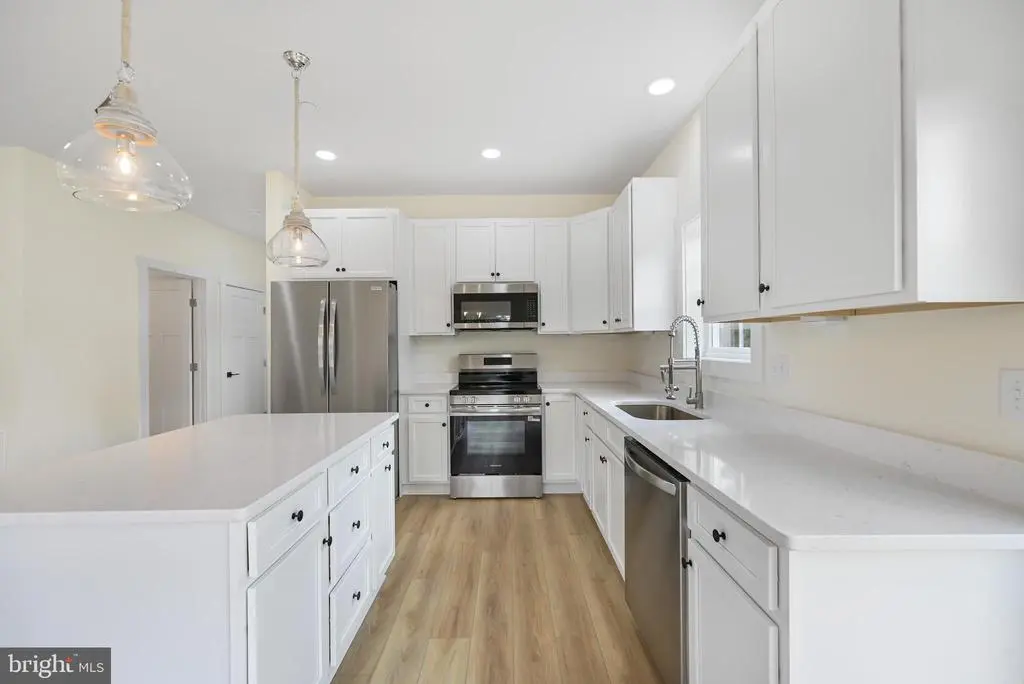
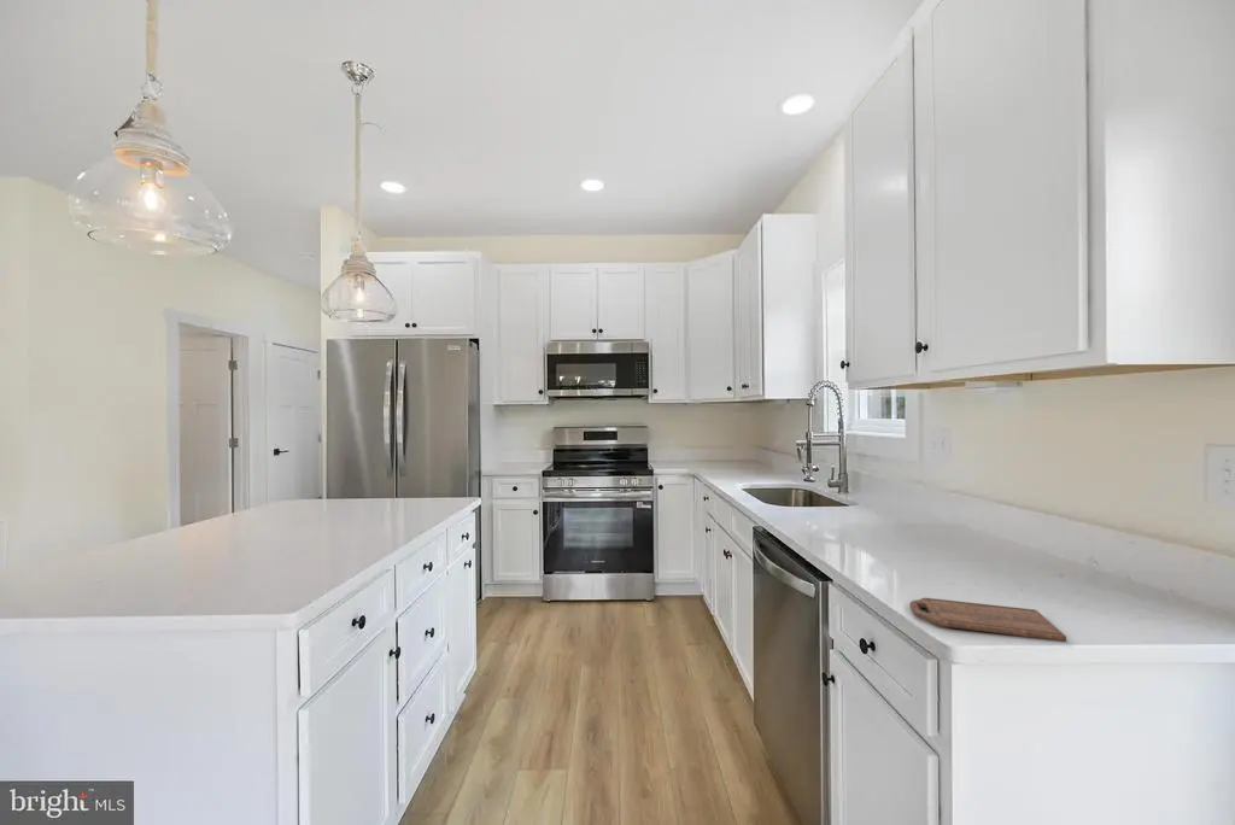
+ cutting board [908,597,1067,643]
